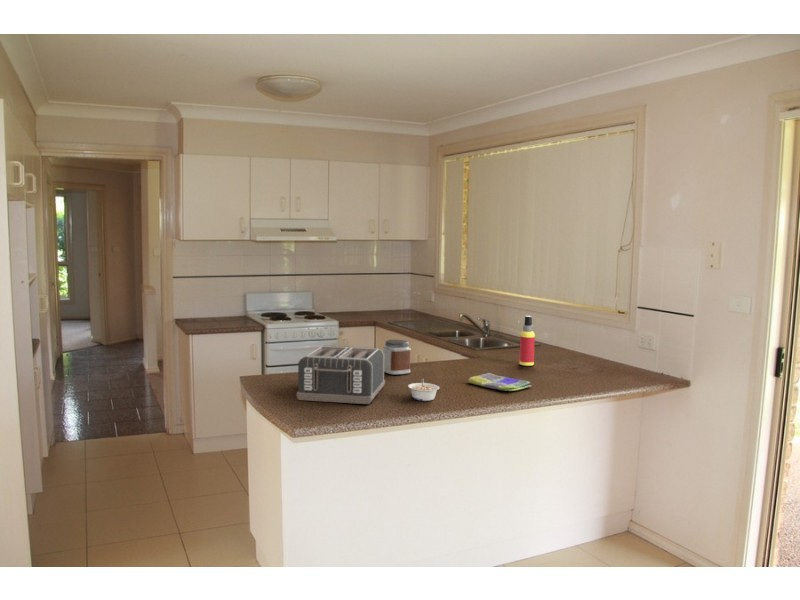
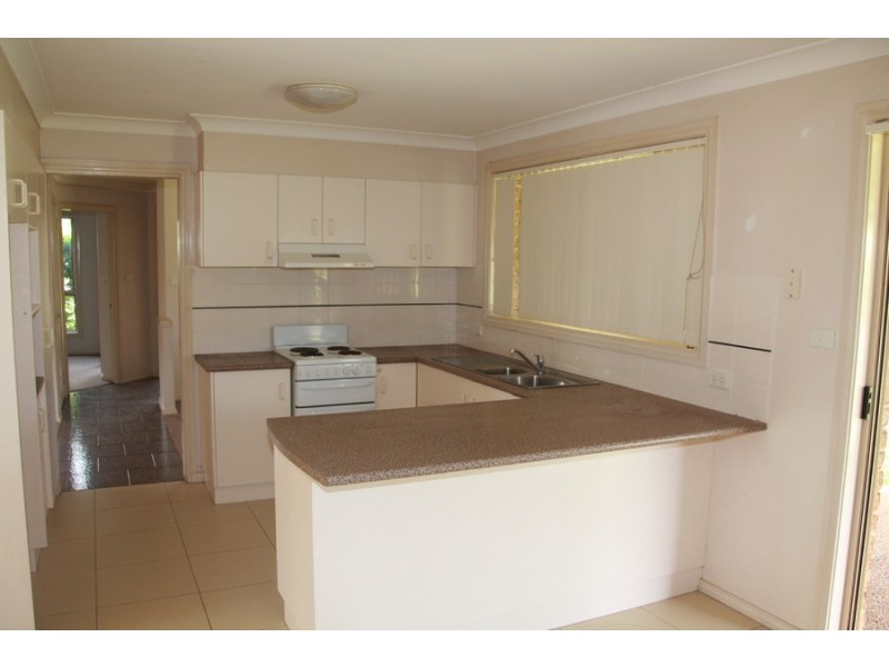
- toaster [296,345,386,405]
- dish towel [467,372,532,392]
- legume [407,378,440,402]
- jar [382,339,412,376]
- spray bottle [518,315,536,367]
